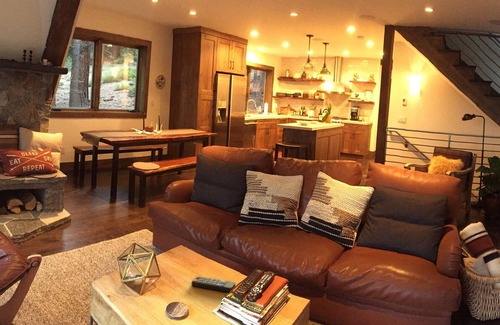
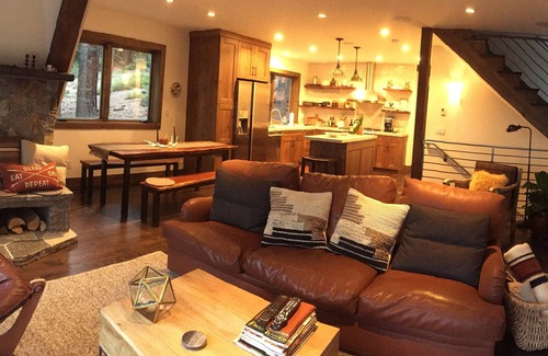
- remote control [191,275,236,293]
